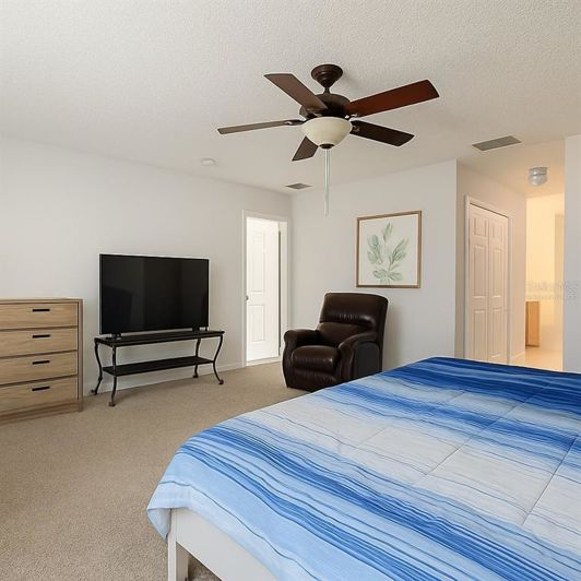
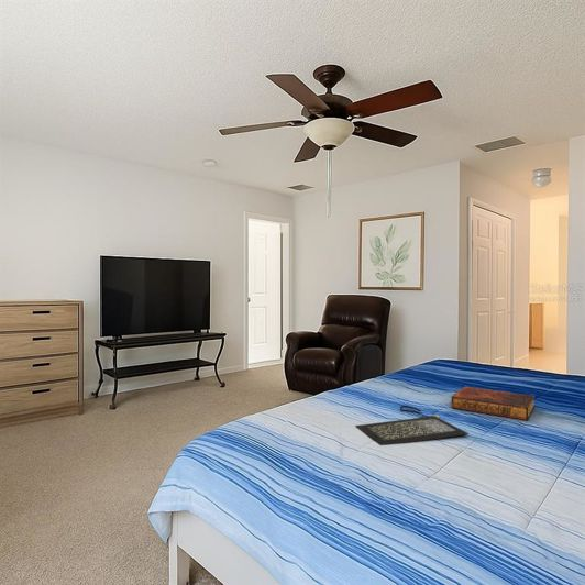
+ book [451,386,536,421]
+ clutch bag [354,405,470,446]
